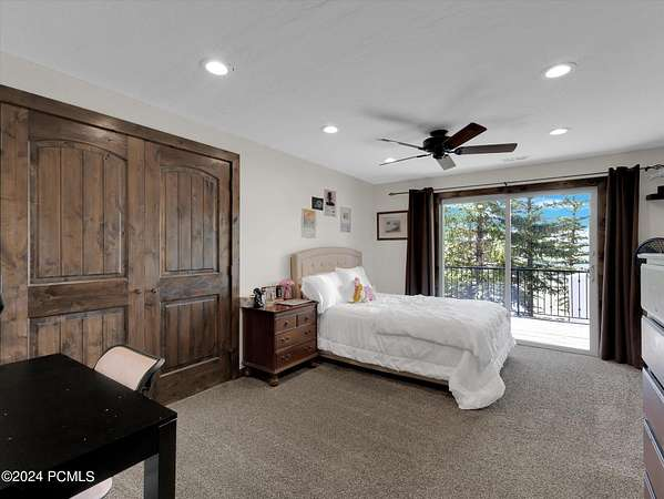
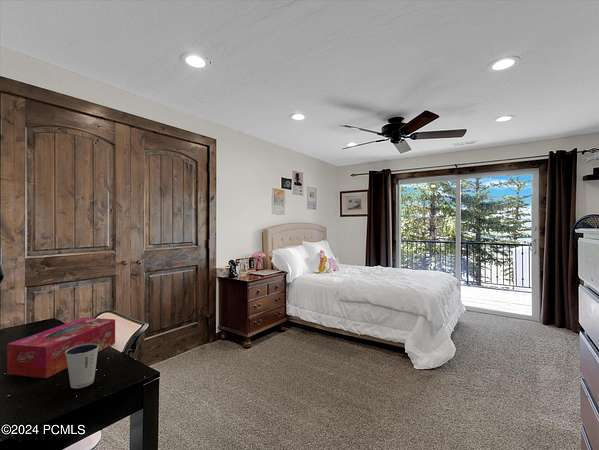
+ tissue box [6,317,116,379]
+ dixie cup [65,343,99,389]
